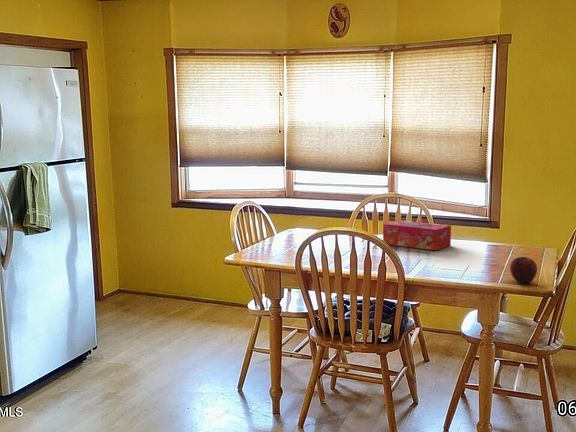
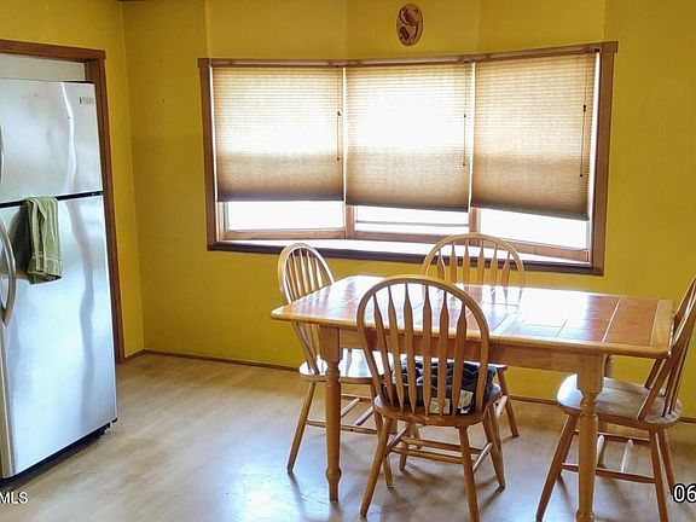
- tissue box [382,219,452,251]
- fruit [509,256,538,284]
